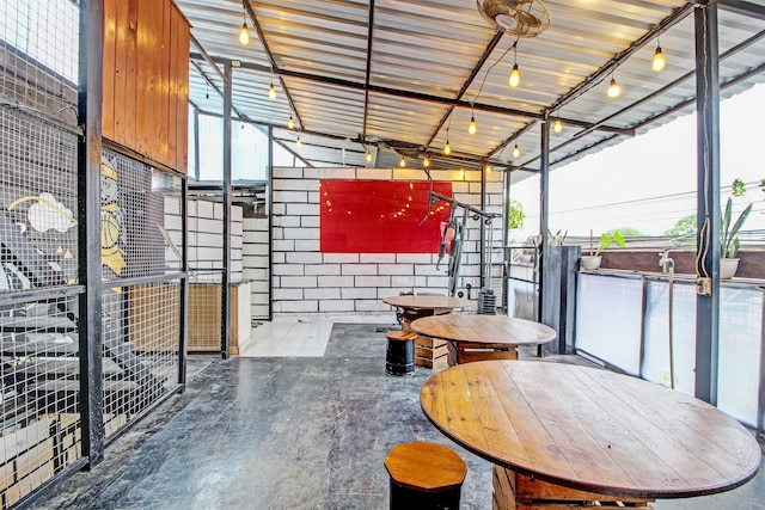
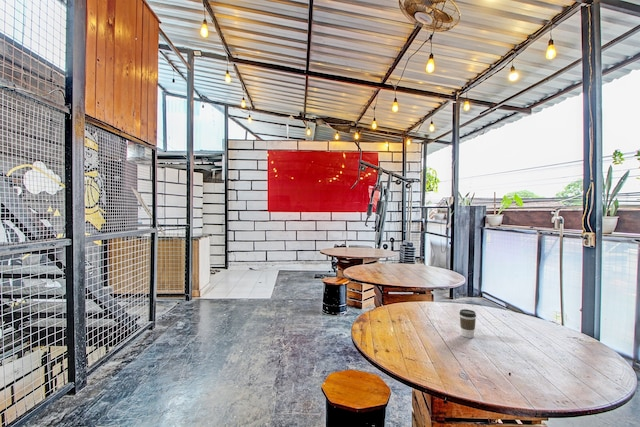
+ coffee cup [458,308,477,339]
